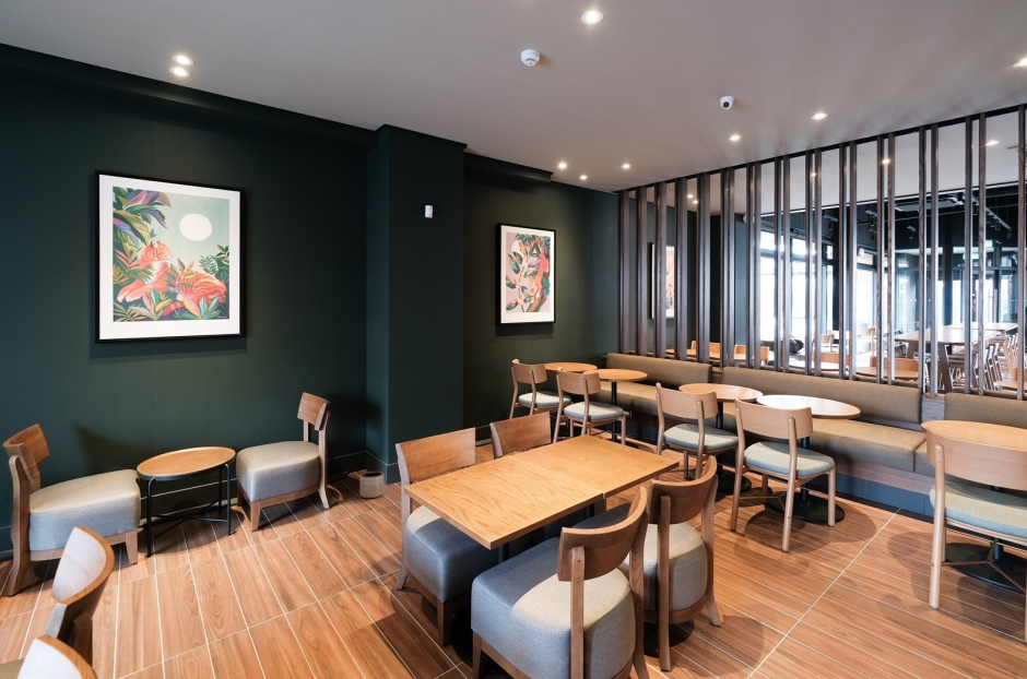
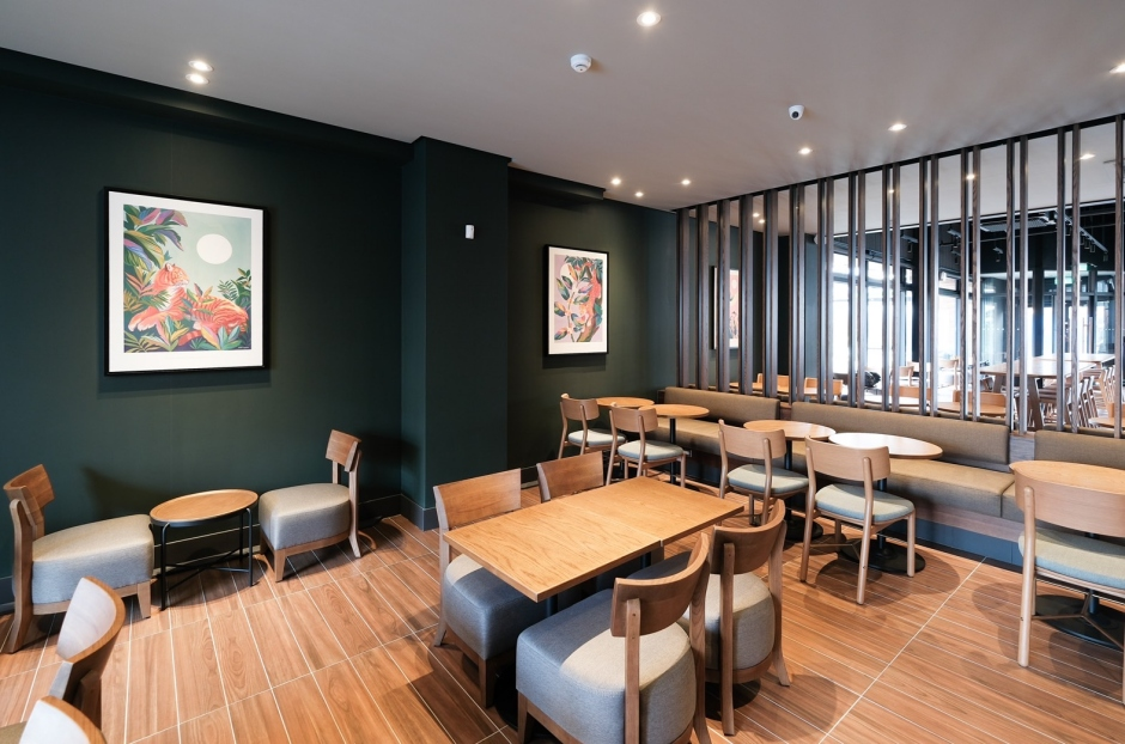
- planter [359,470,386,499]
